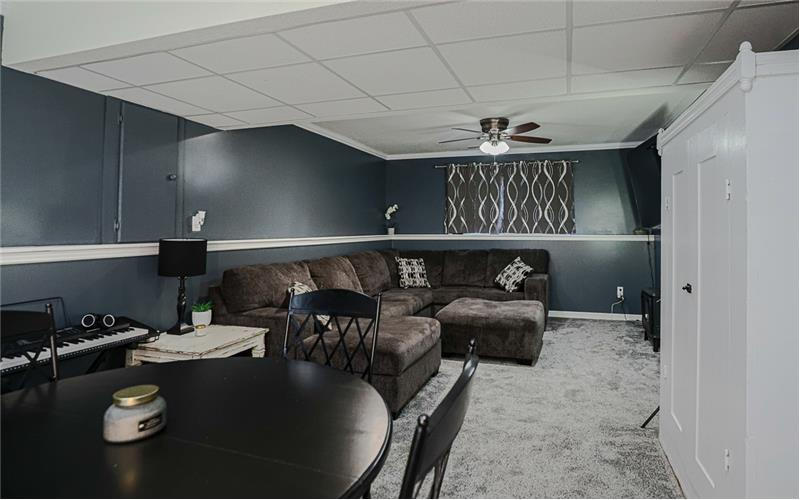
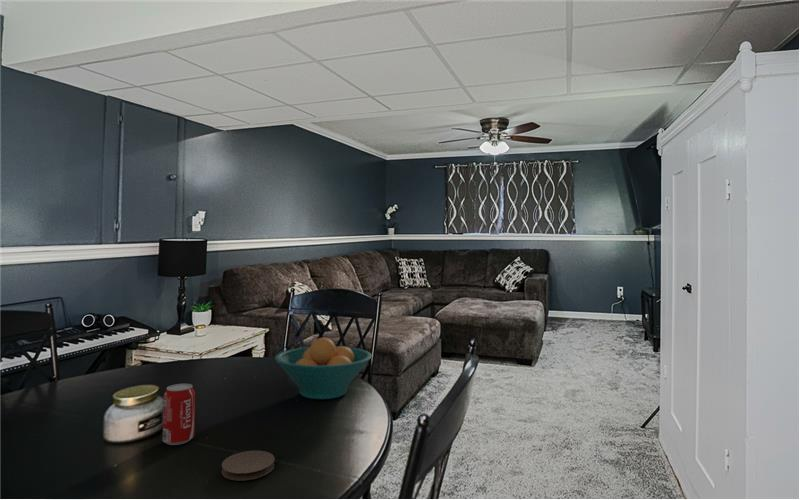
+ beverage can [161,383,196,446]
+ fruit bowl [274,337,373,400]
+ coaster [220,450,276,482]
